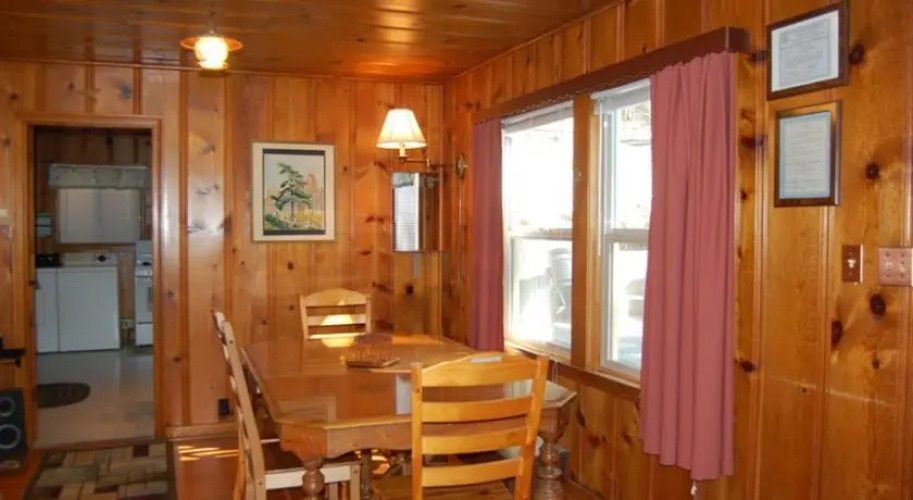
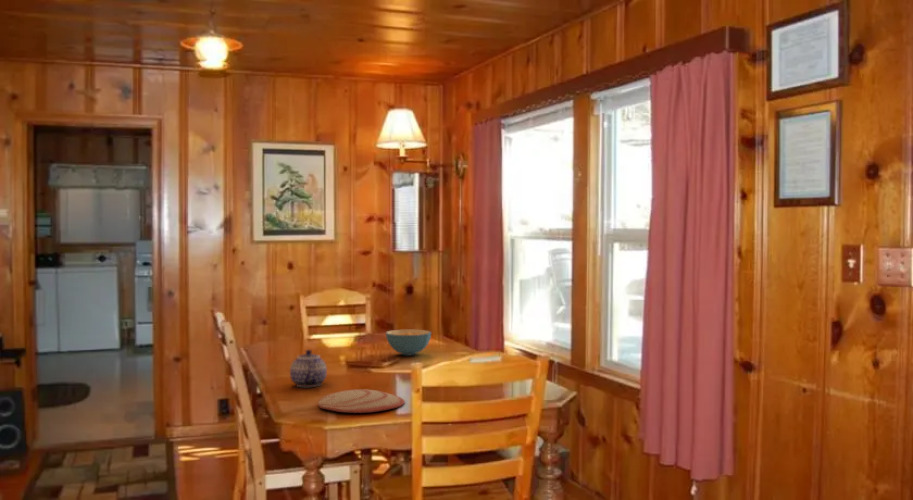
+ teapot [289,349,328,388]
+ cereal bowl [385,328,432,357]
+ plate [317,388,406,414]
